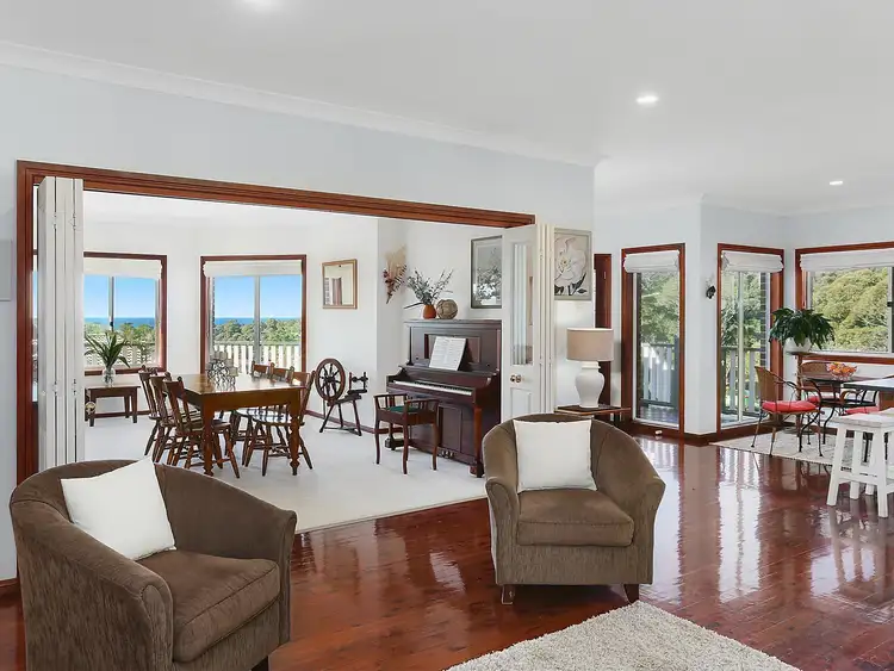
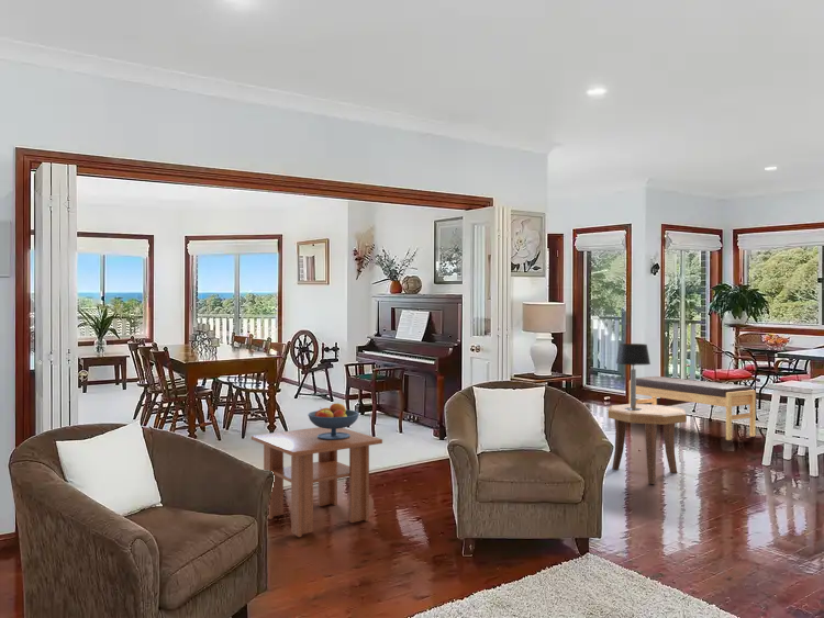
+ side table [608,403,688,485]
+ fruit bowl [307,402,360,440]
+ table lamp [615,342,652,411]
+ bench [628,375,757,441]
+ coffee table [250,426,383,538]
